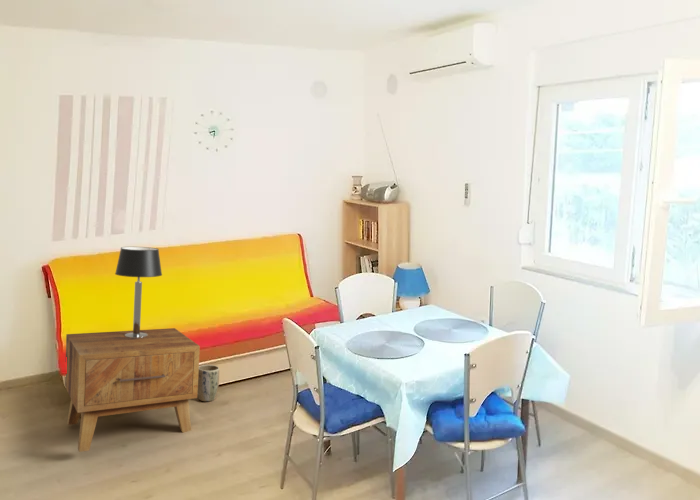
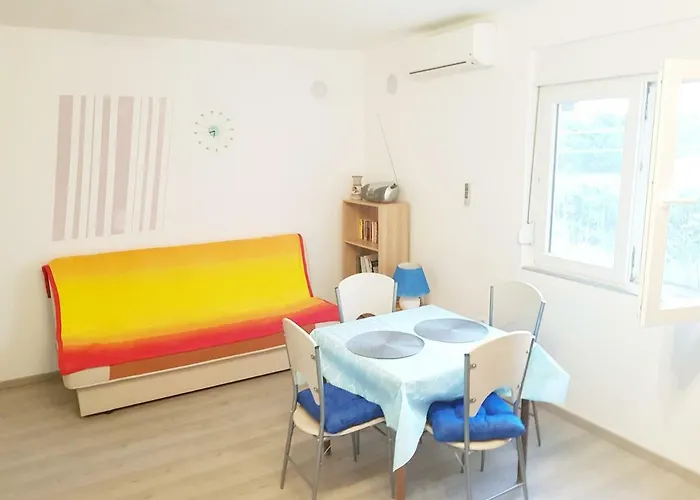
- plant pot [197,364,220,402]
- side table [64,327,201,453]
- table lamp [114,246,163,338]
